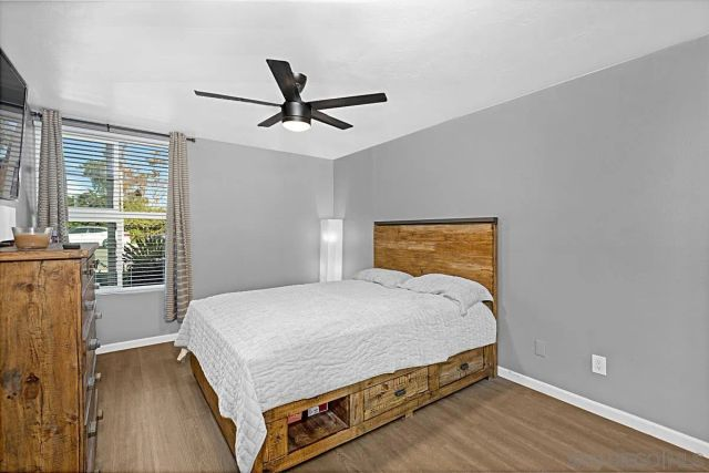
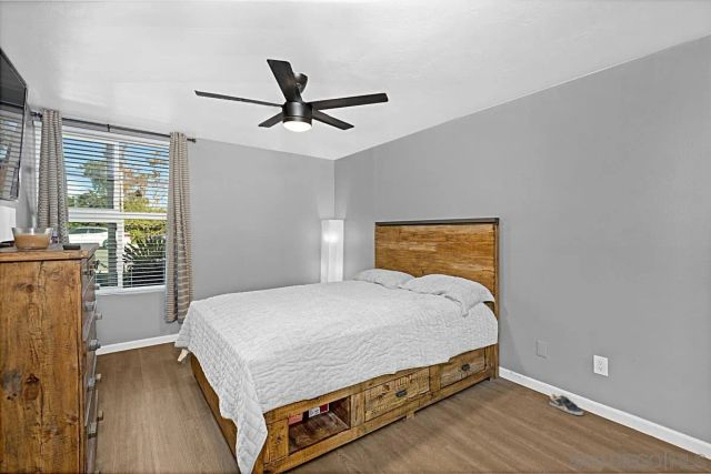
+ sneaker [549,392,584,416]
